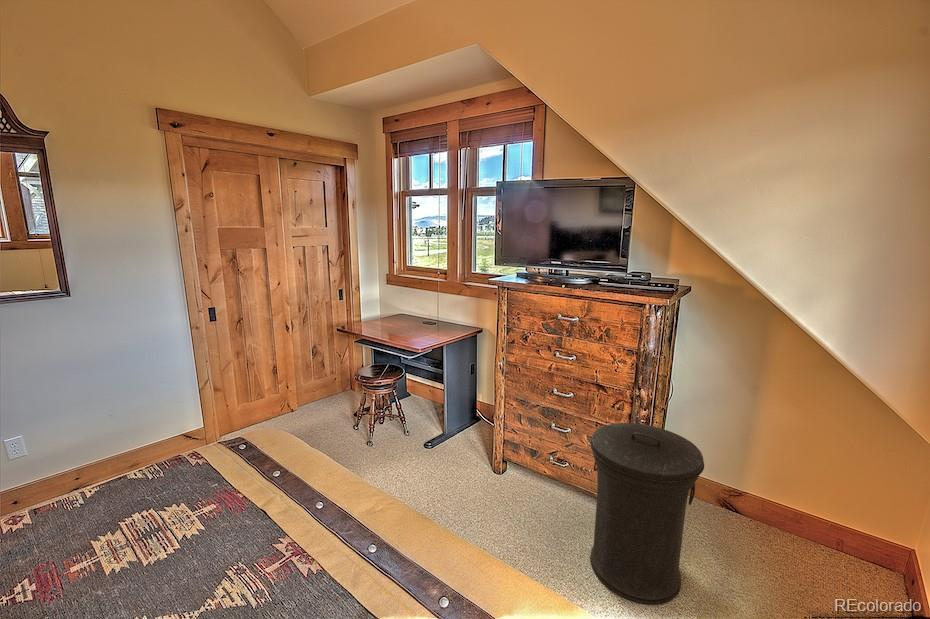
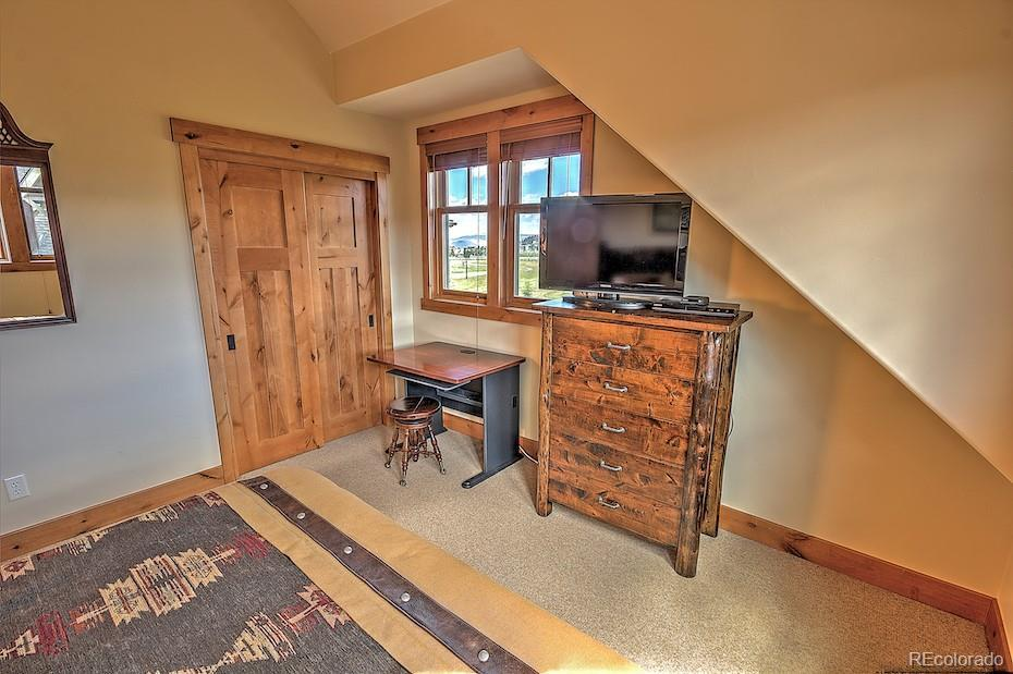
- trash can [589,422,705,605]
